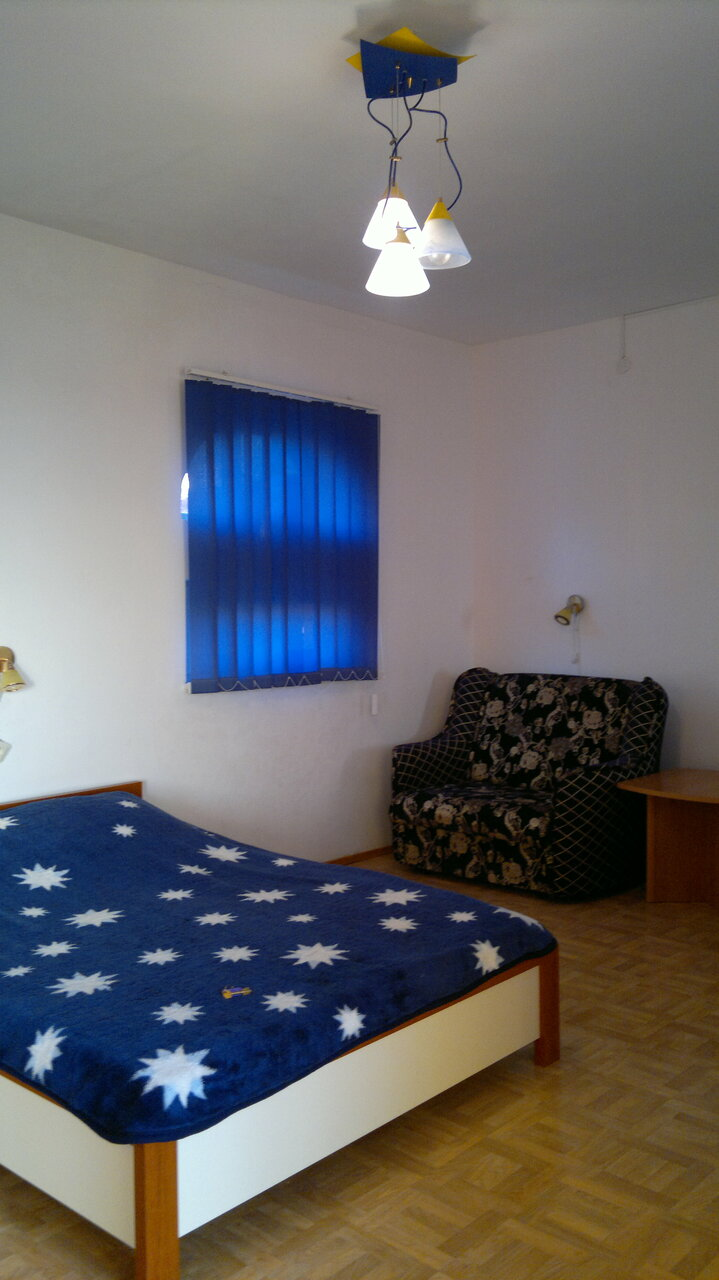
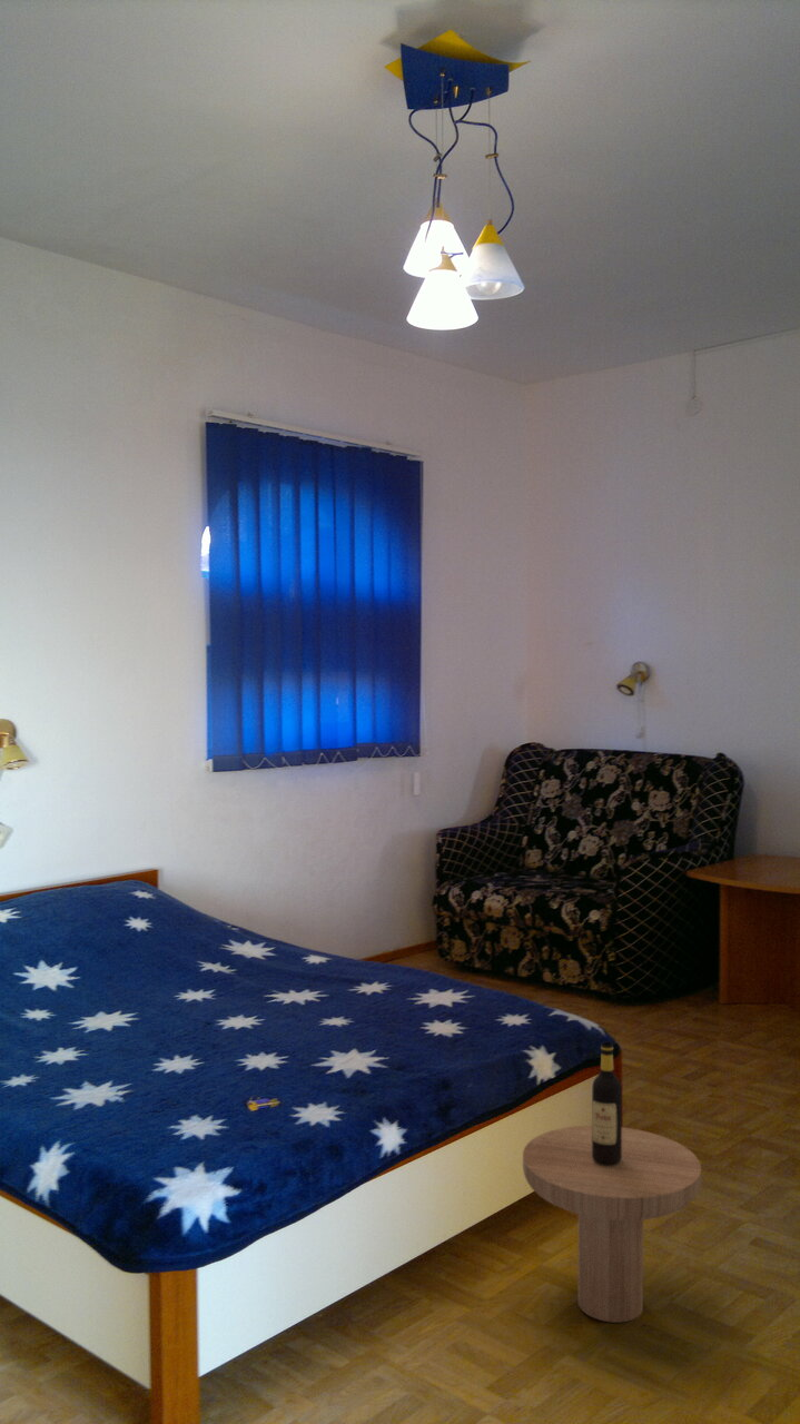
+ side table [522,1041,702,1324]
